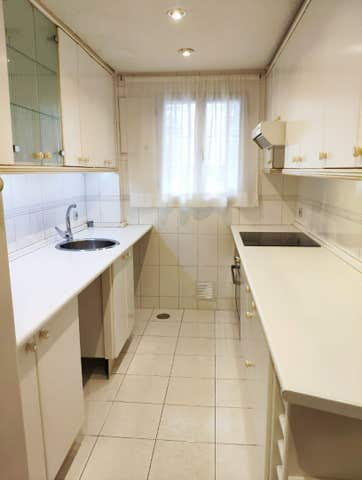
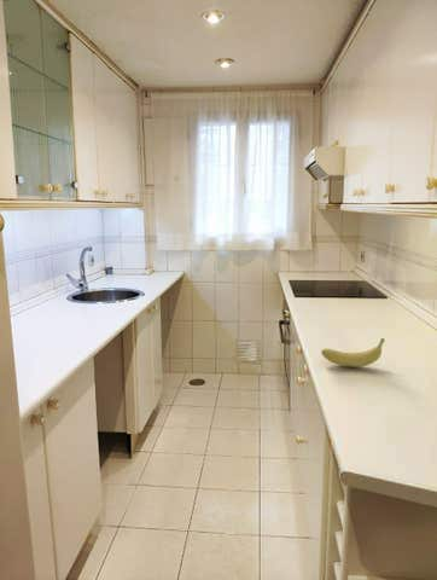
+ fruit [320,337,386,369]
